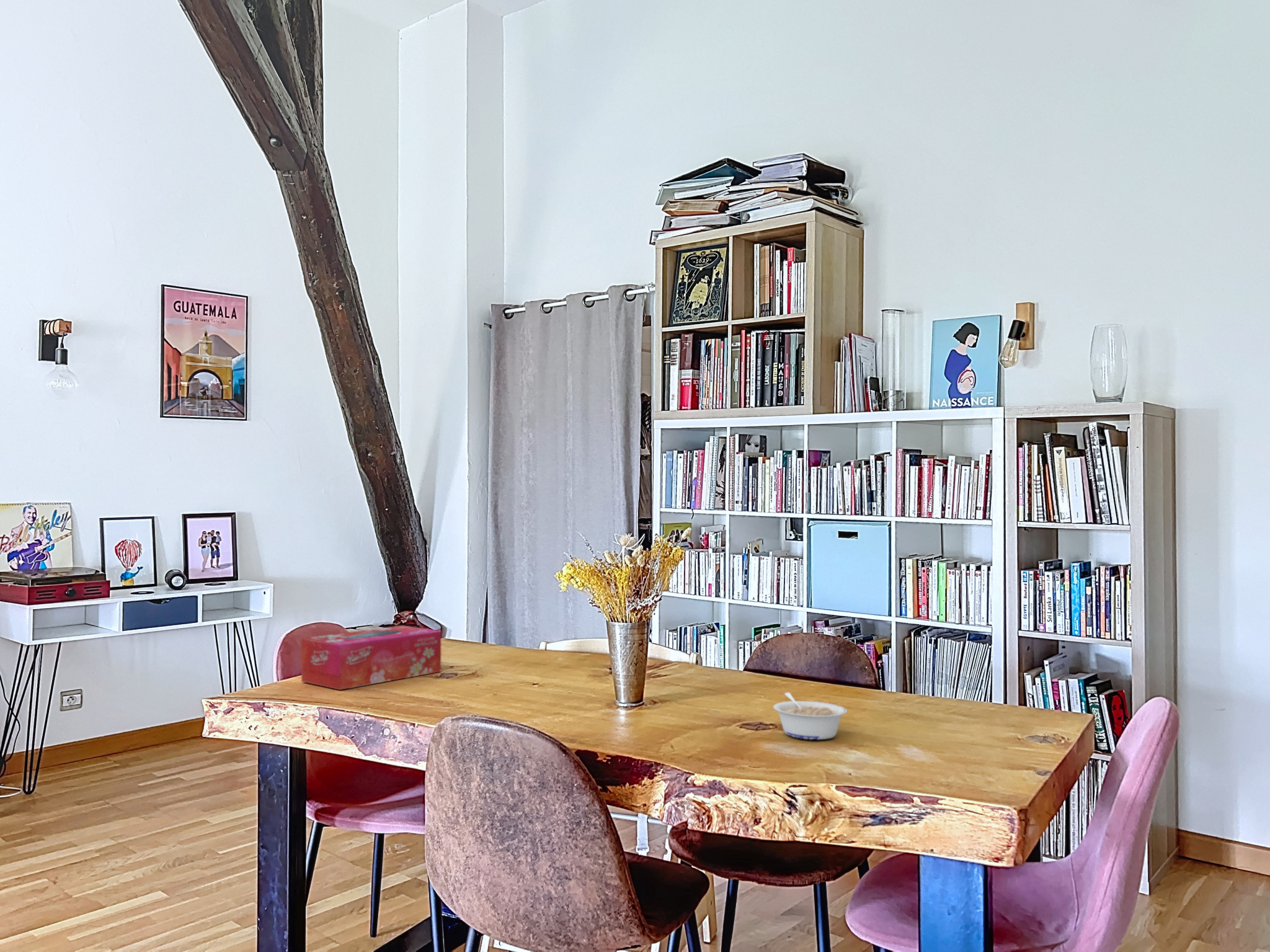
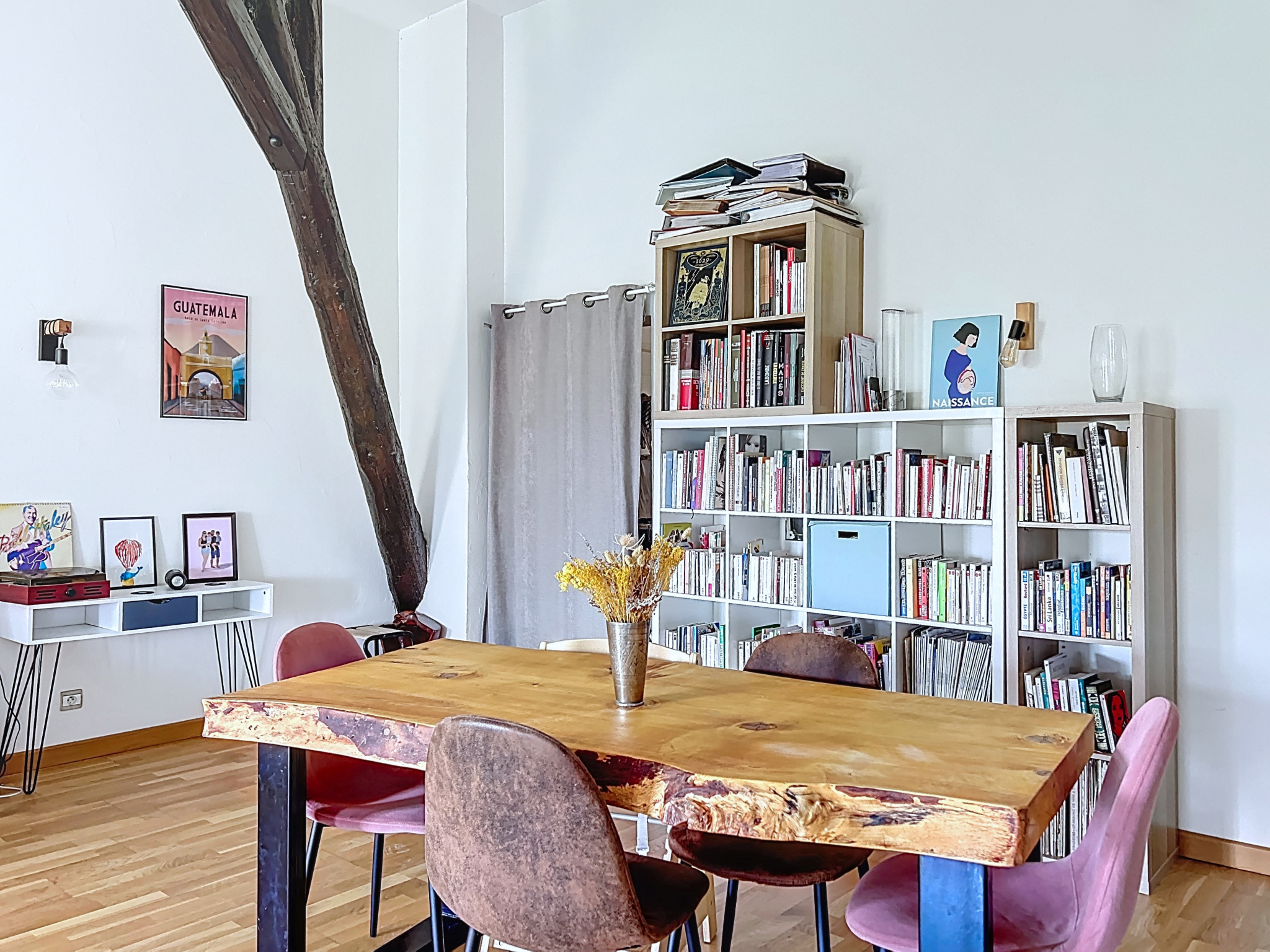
- tissue box [301,625,442,690]
- legume [773,692,848,740]
